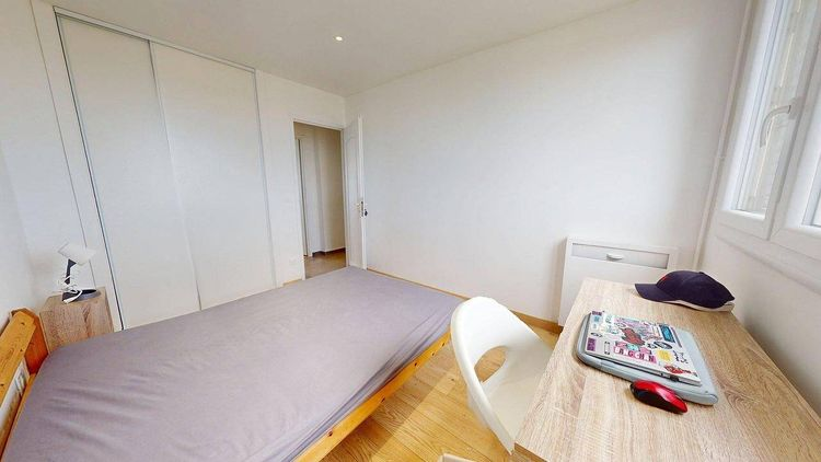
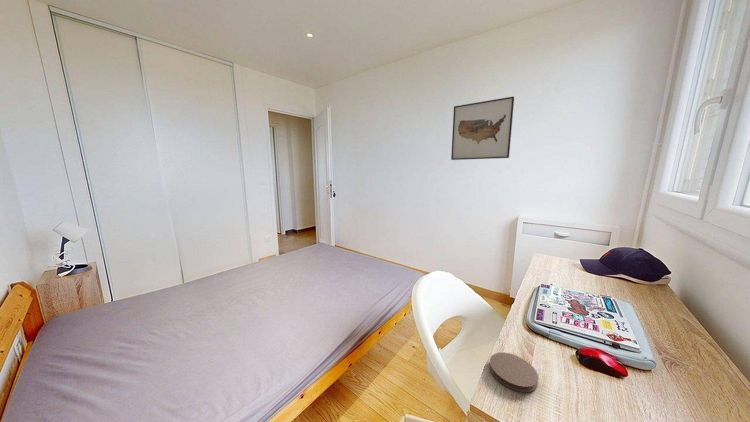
+ wall art [450,96,515,161]
+ coaster [489,352,540,393]
